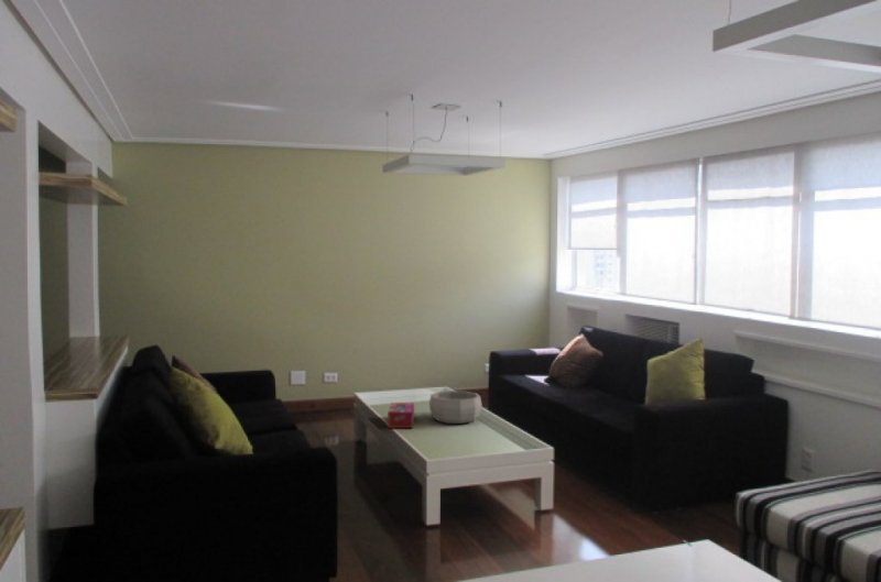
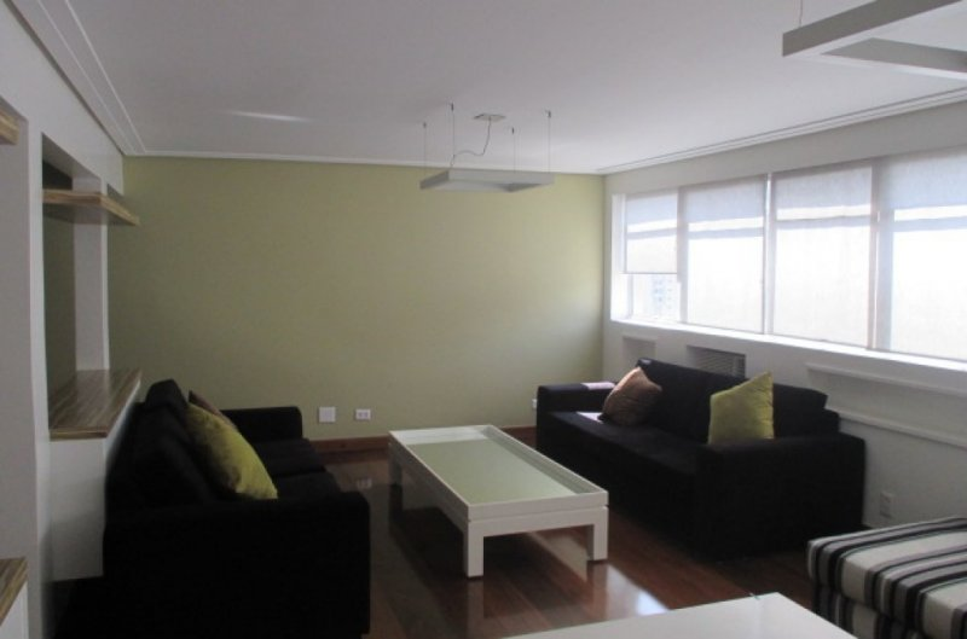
- decorative bowl [428,389,483,425]
- tissue box [387,402,415,429]
